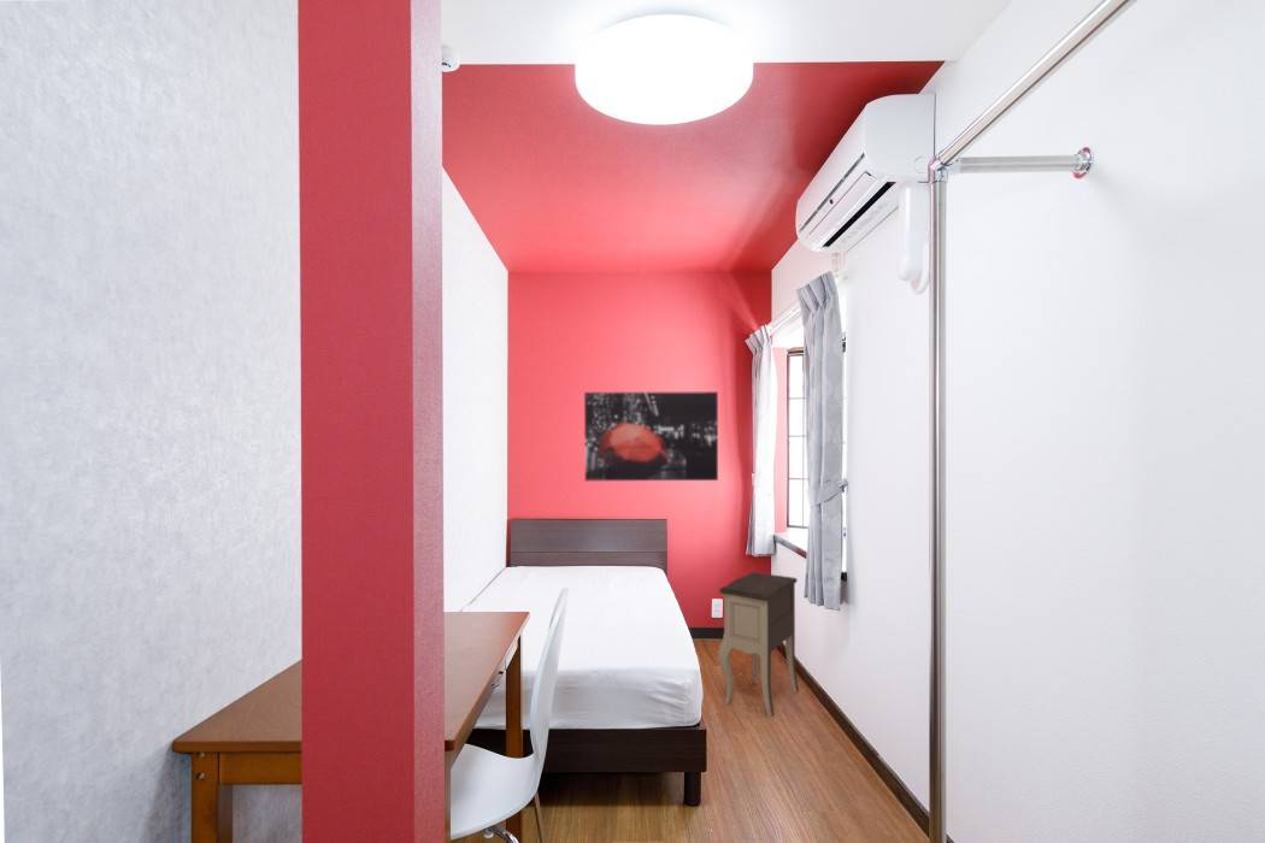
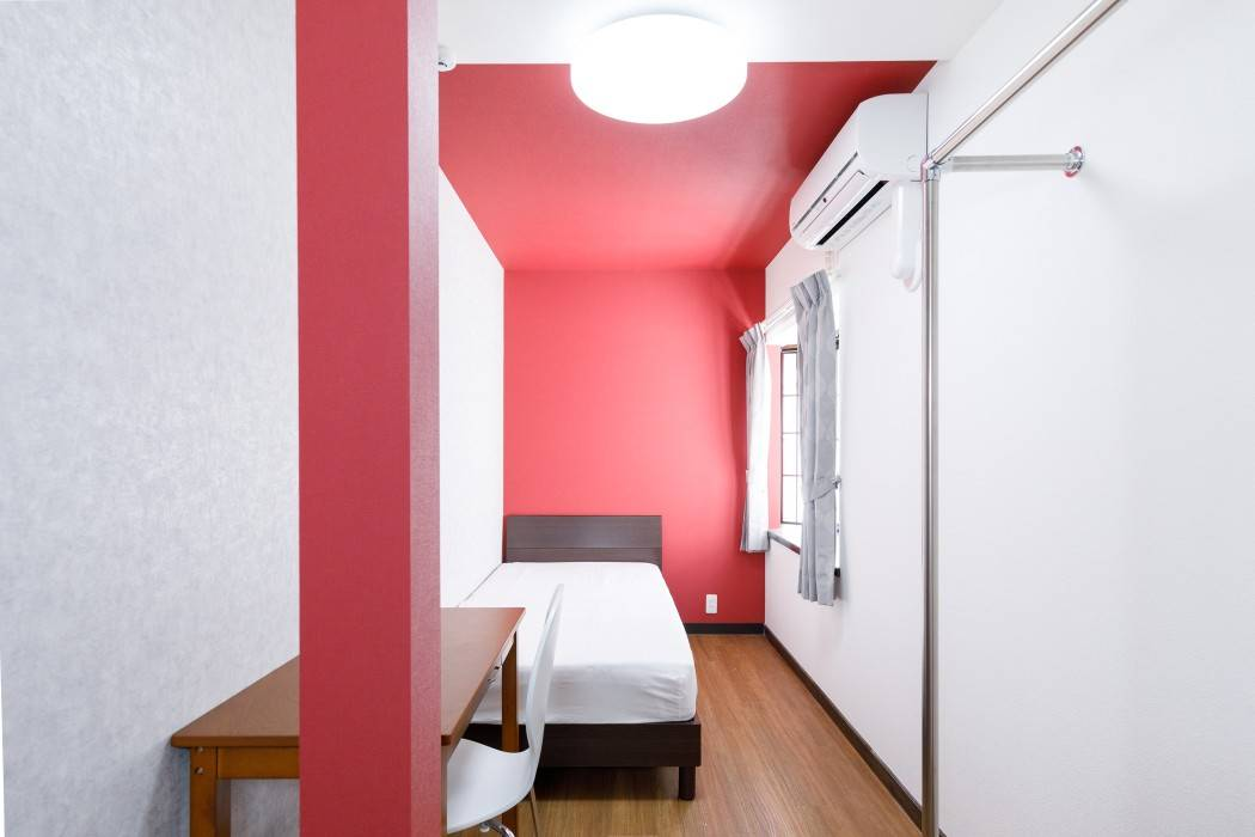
- nightstand [717,571,800,718]
- wall art [583,390,719,482]
